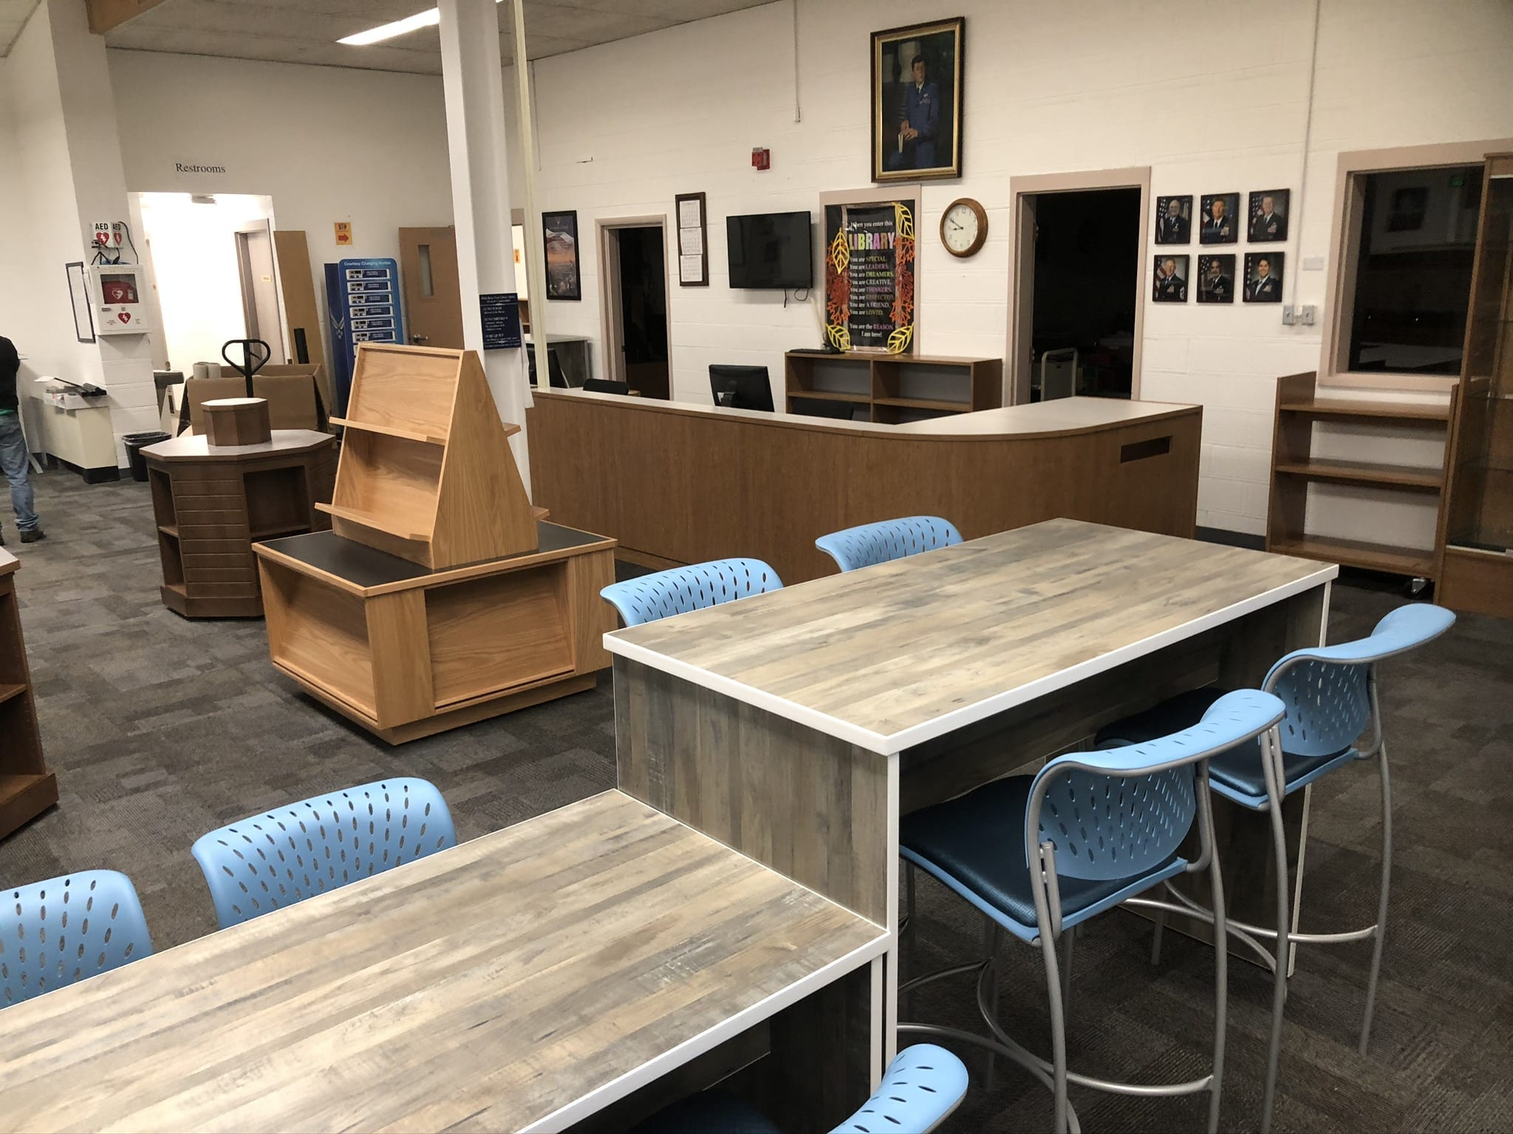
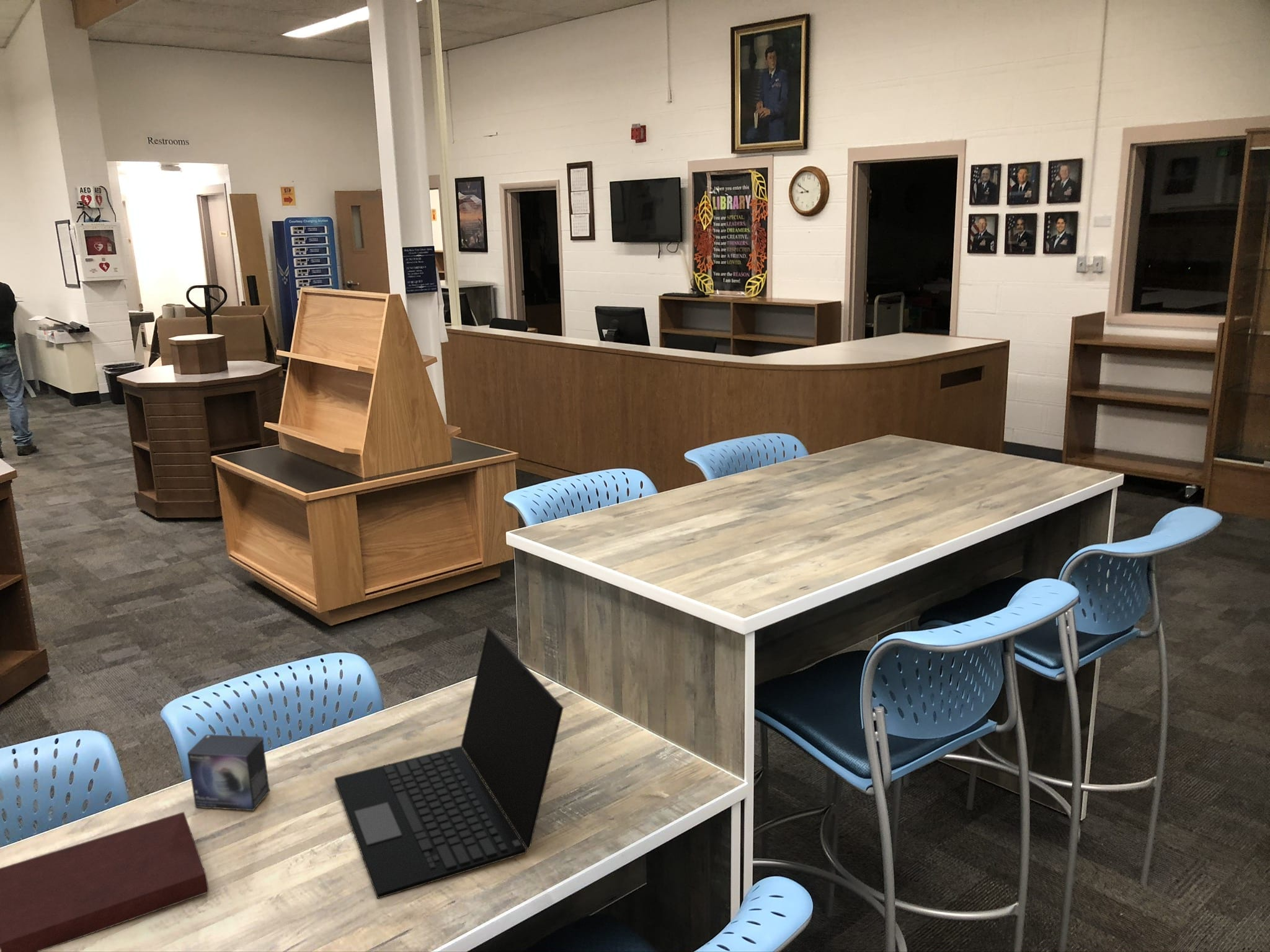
+ notebook [0,811,210,952]
+ small box [187,734,270,811]
+ laptop [334,627,564,899]
